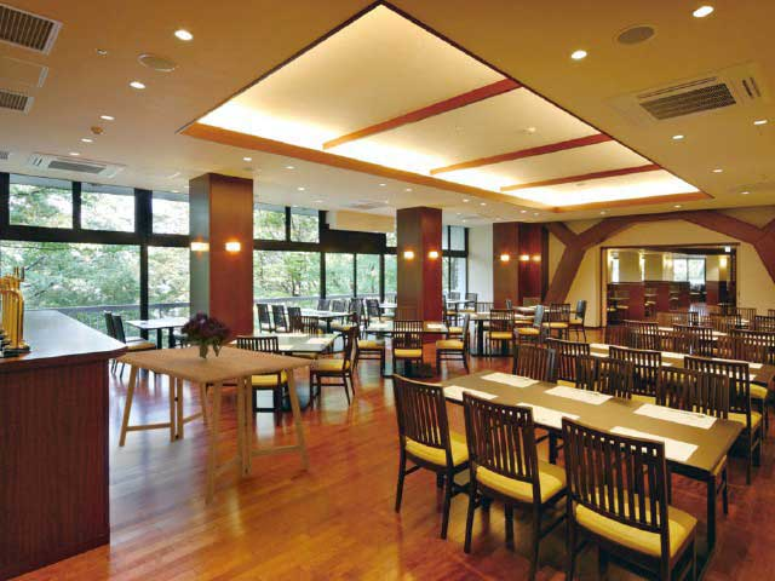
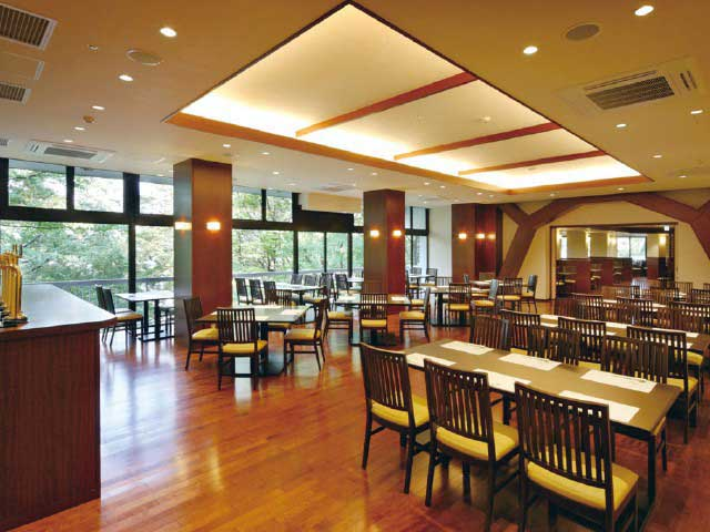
- dining table [111,344,320,506]
- bouquet [178,311,234,359]
